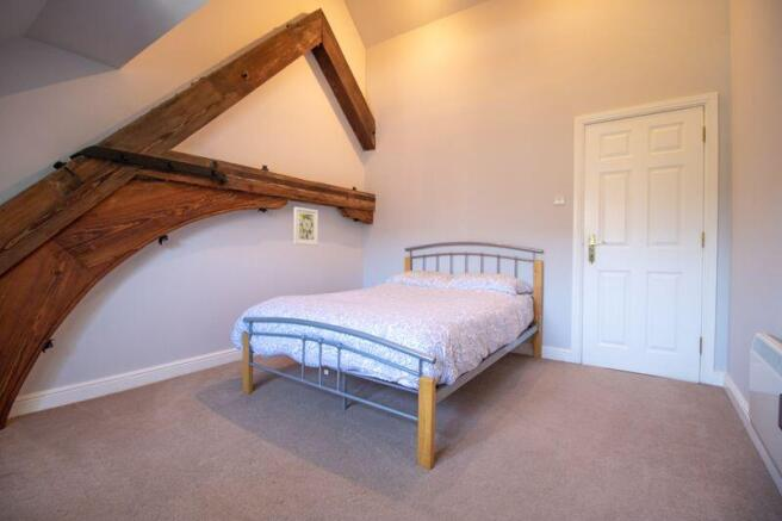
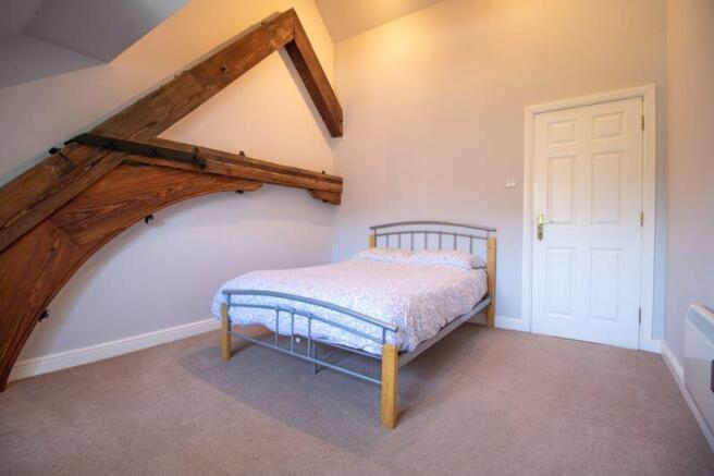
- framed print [293,206,319,247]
